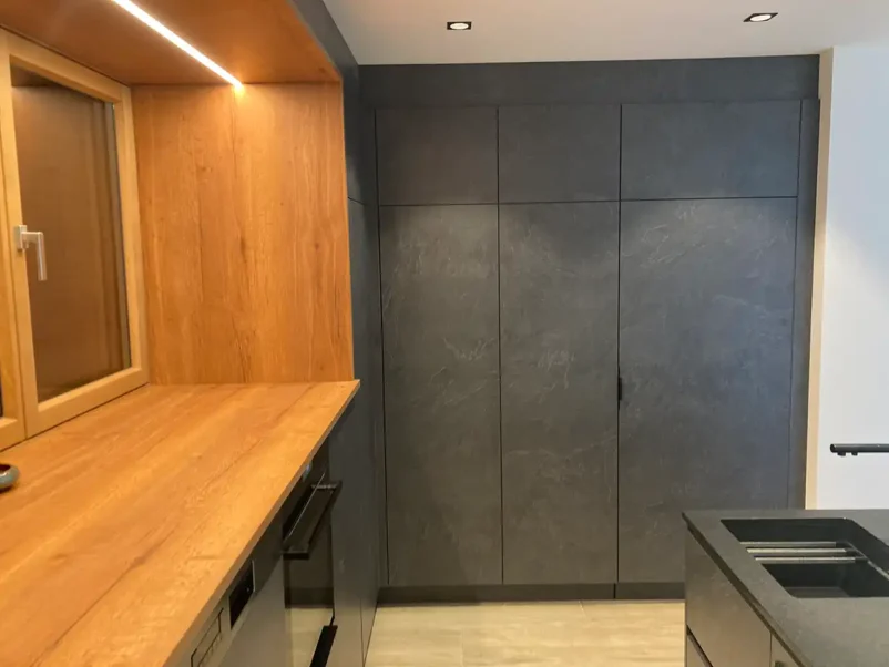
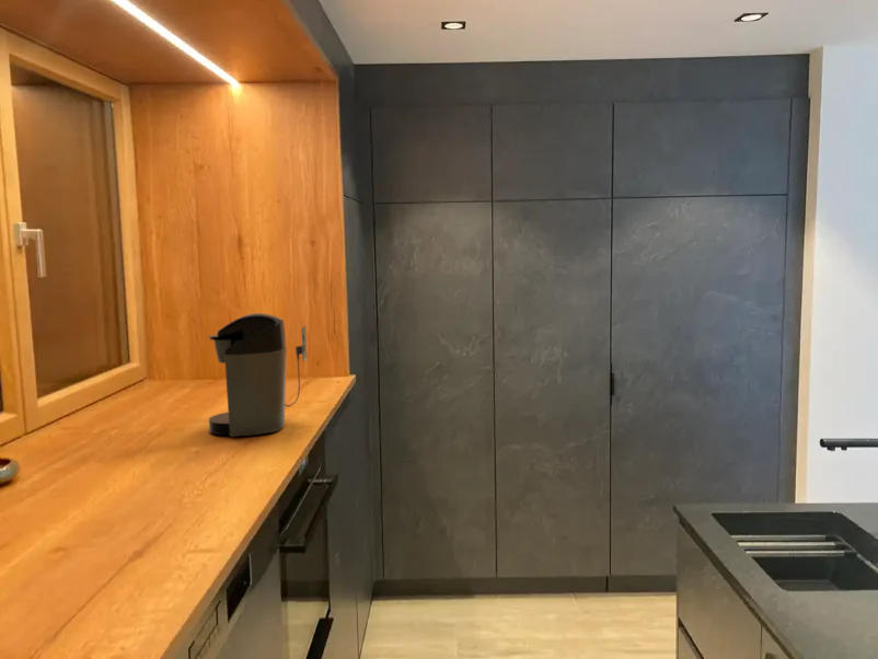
+ coffee maker [208,312,308,438]
